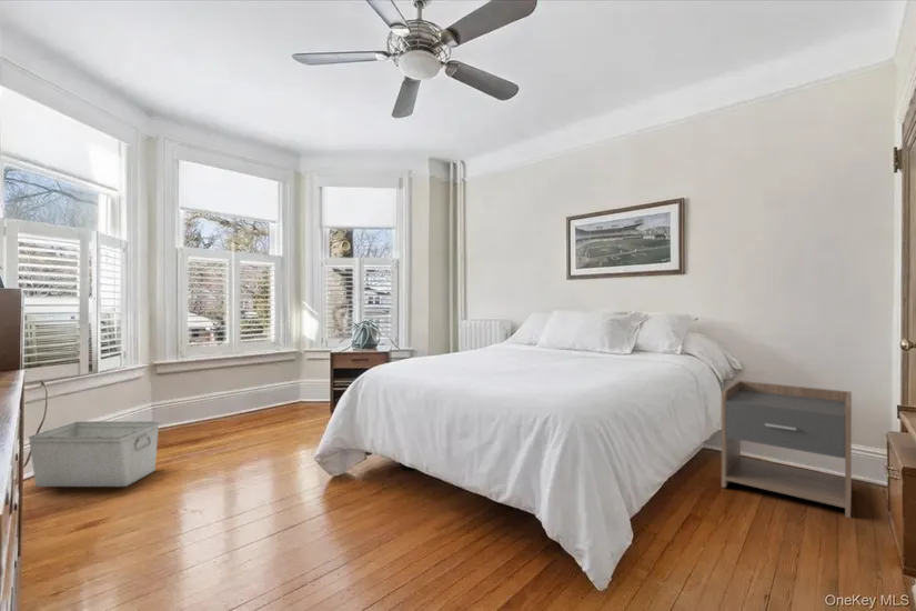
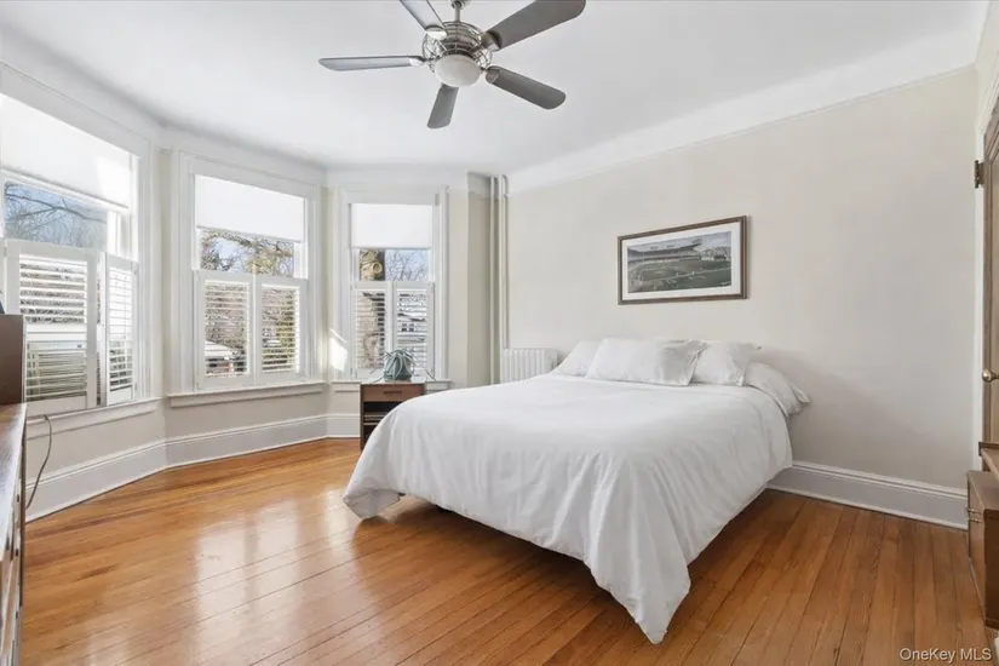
- nightstand [721,380,853,519]
- storage bin [28,420,160,488]
